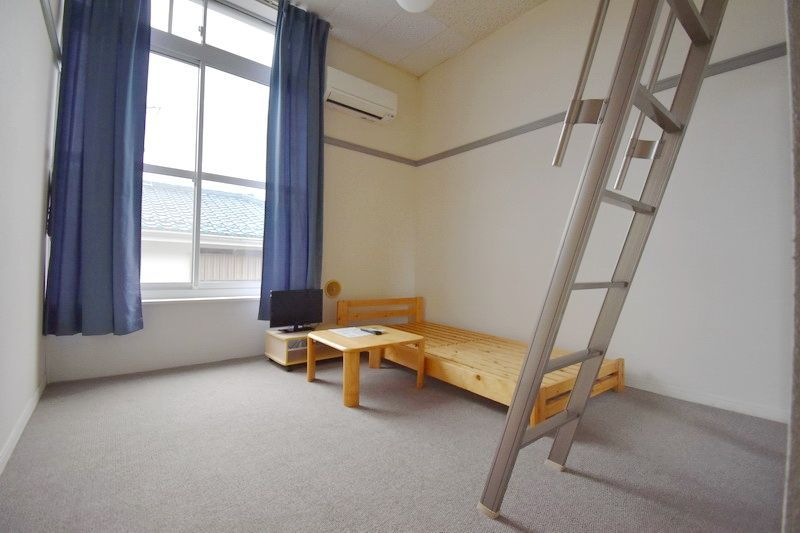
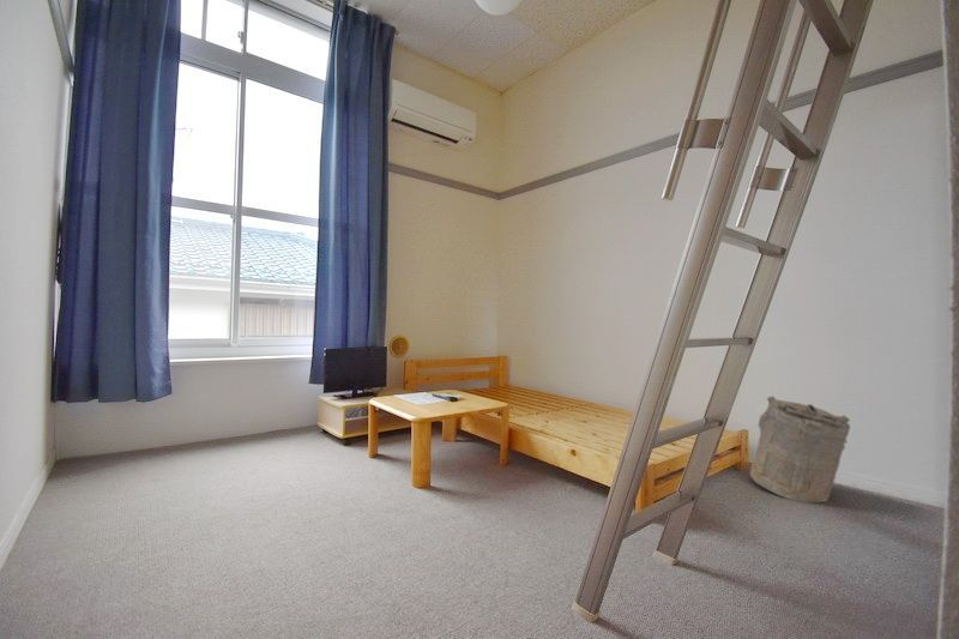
+ laundry hamper [749,396,851,504]
